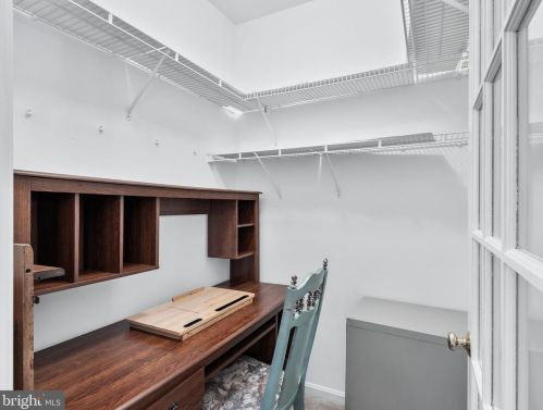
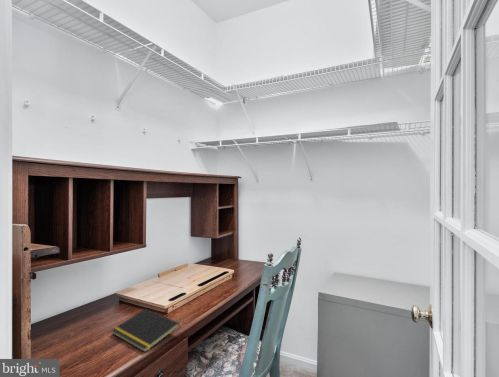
+ notepad [110,308,181,353]
